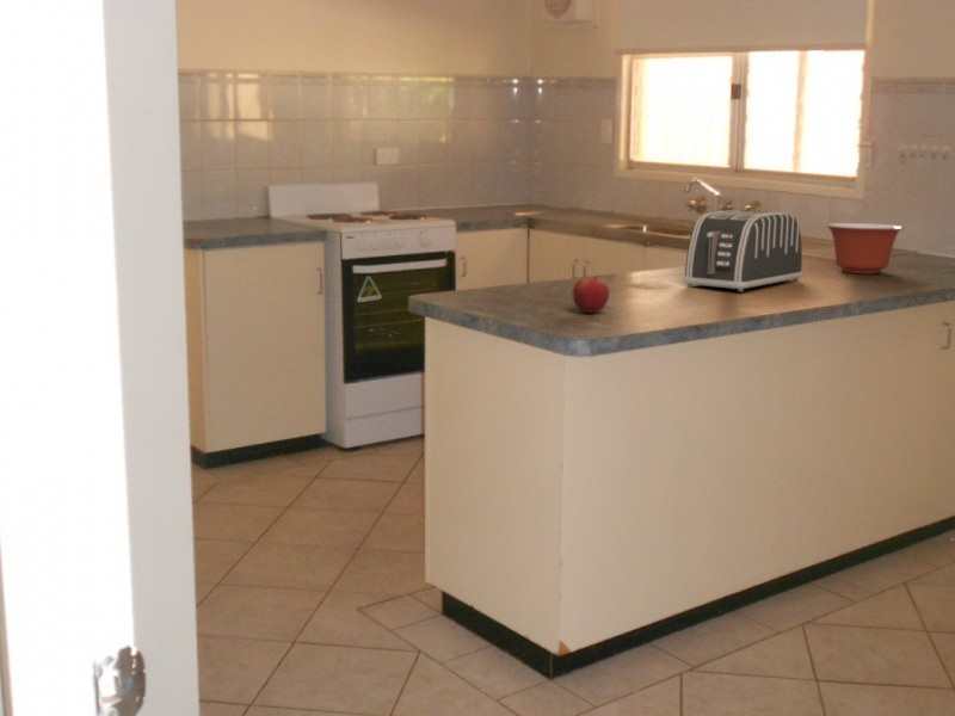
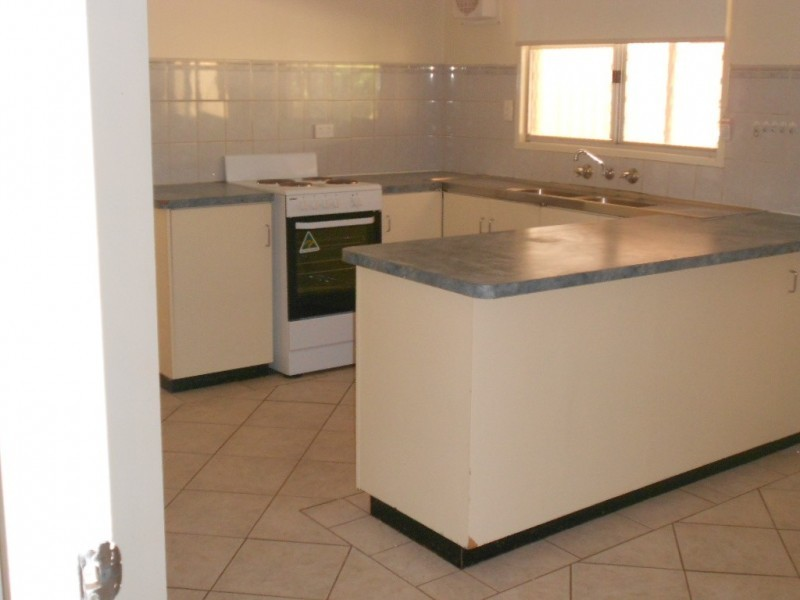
- fruit [572,274,610,314]
- mixing bowl [826,222,905,274]
- toaster [683,210,803,292]
